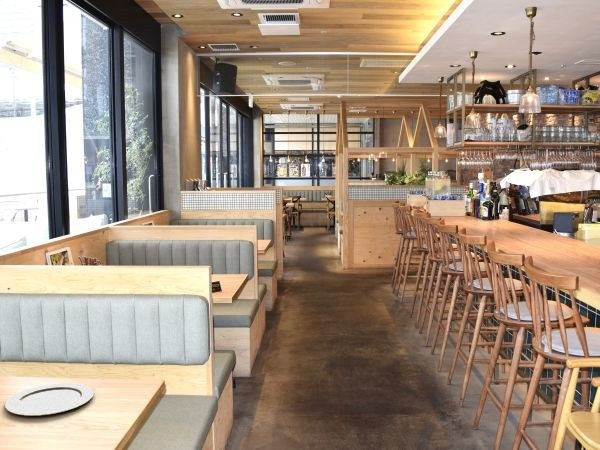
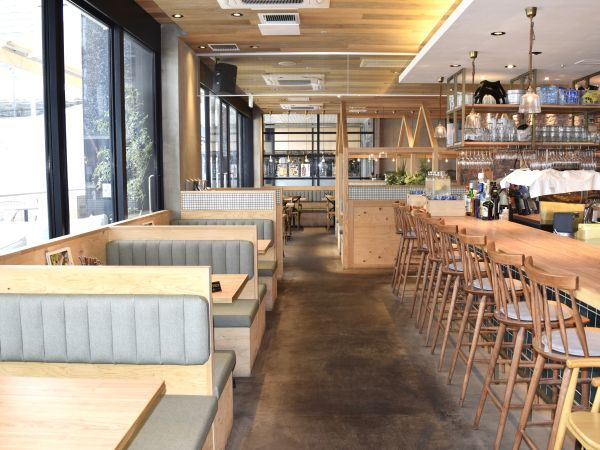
- plate [4,382,95,417]
